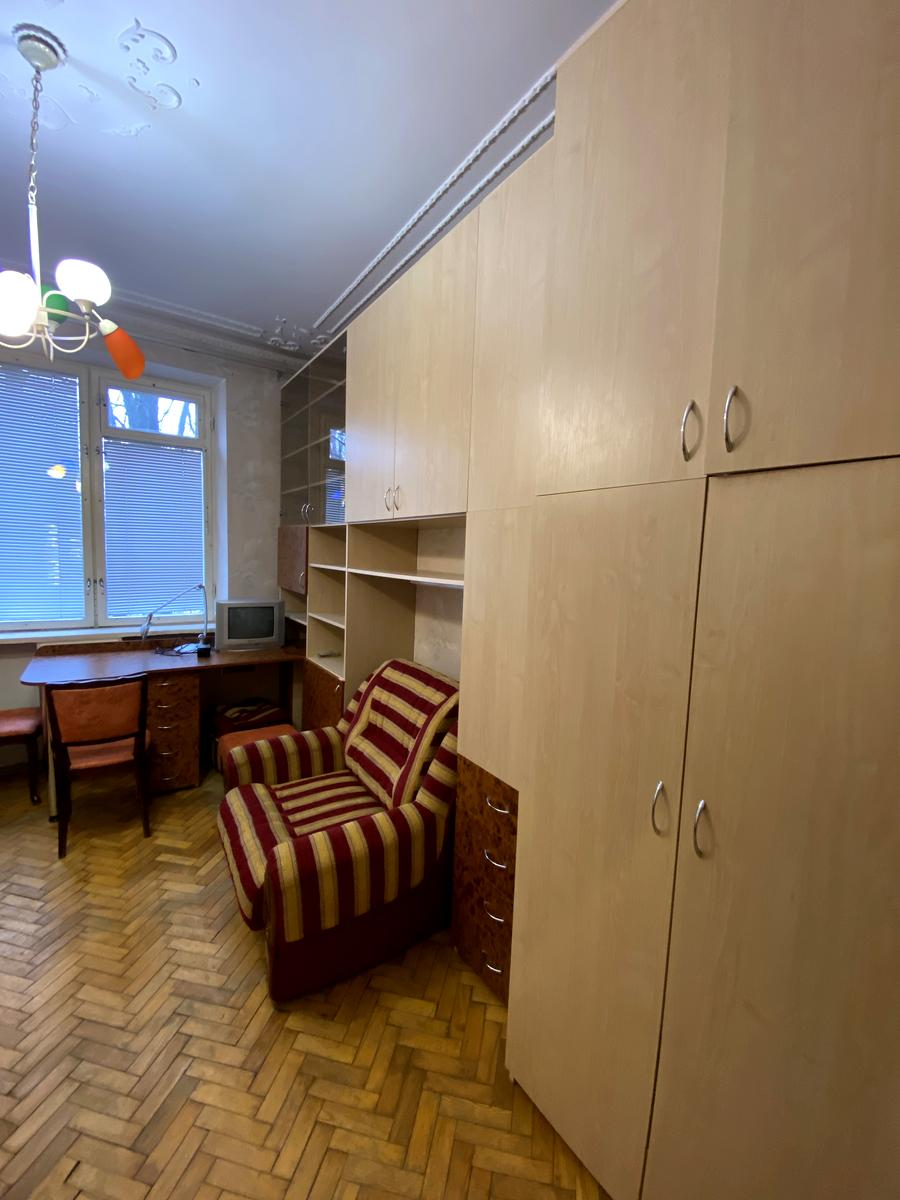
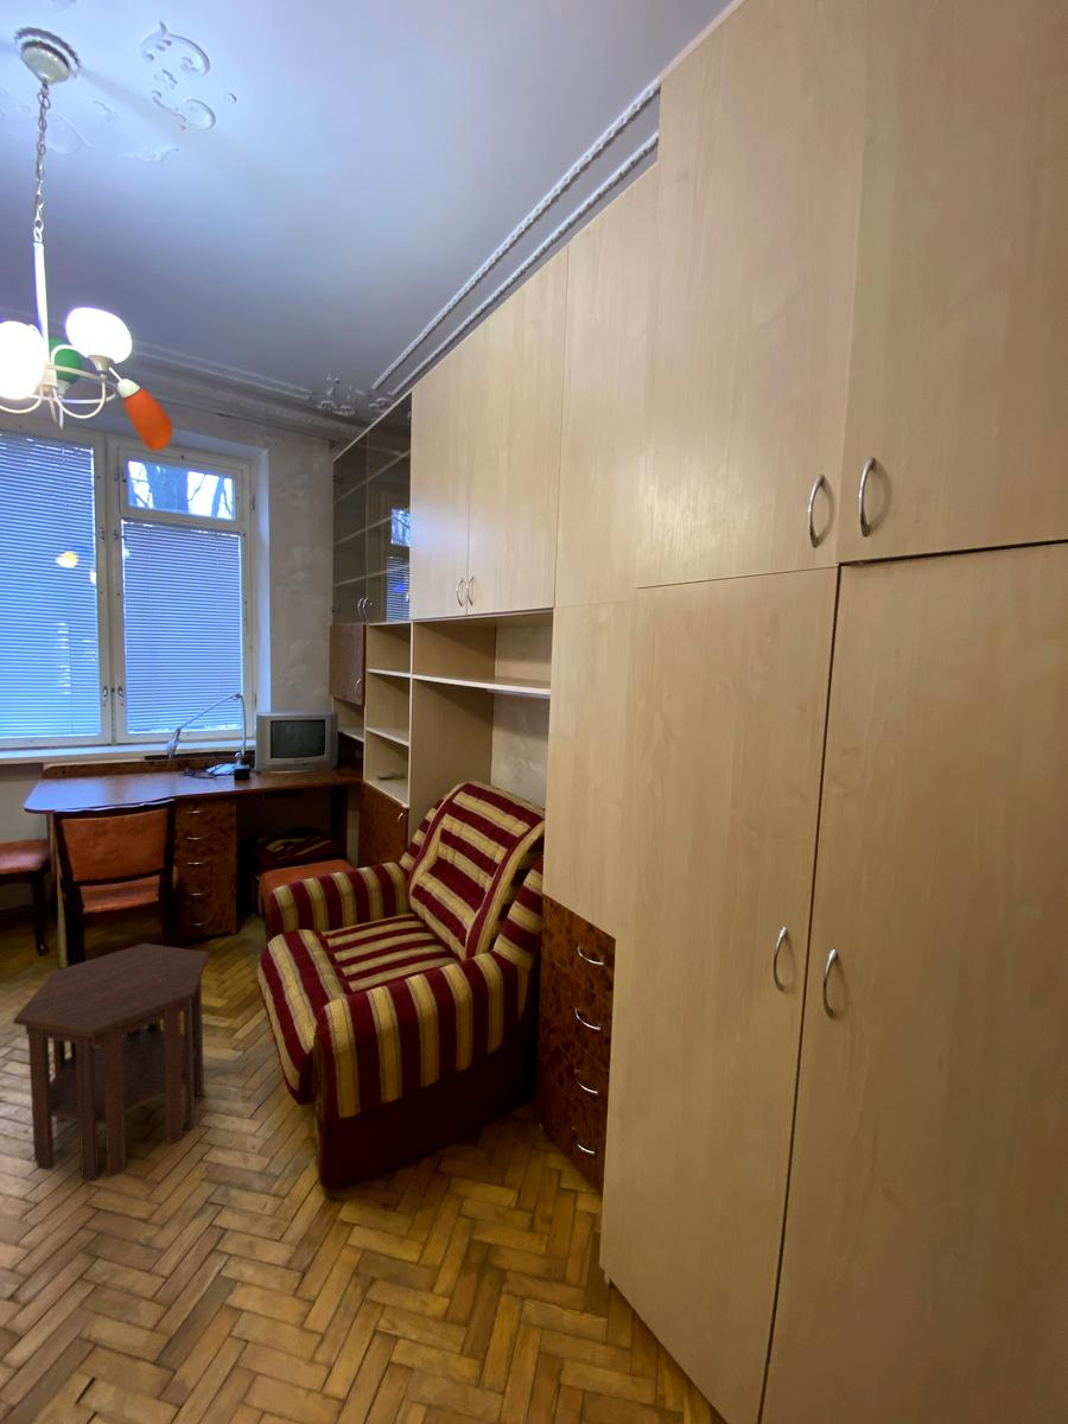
+ side table [12,942,210,1182]
